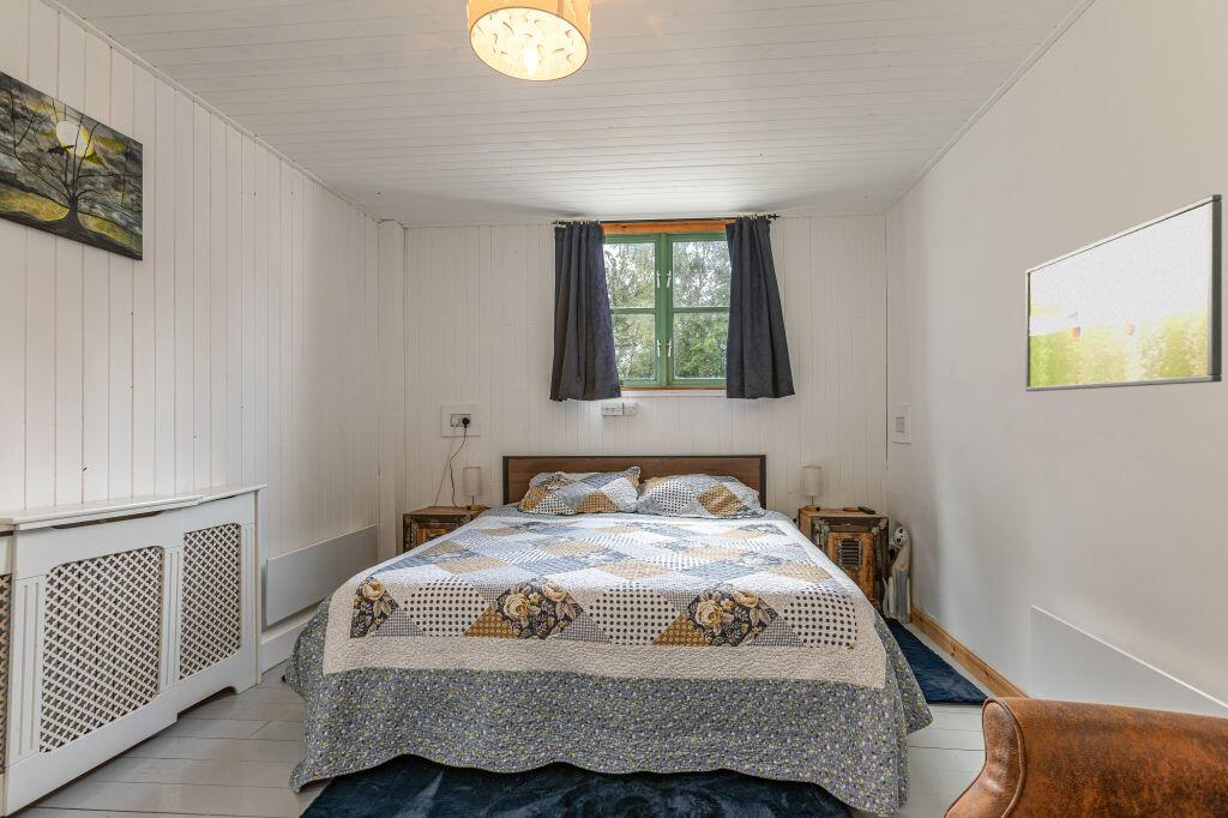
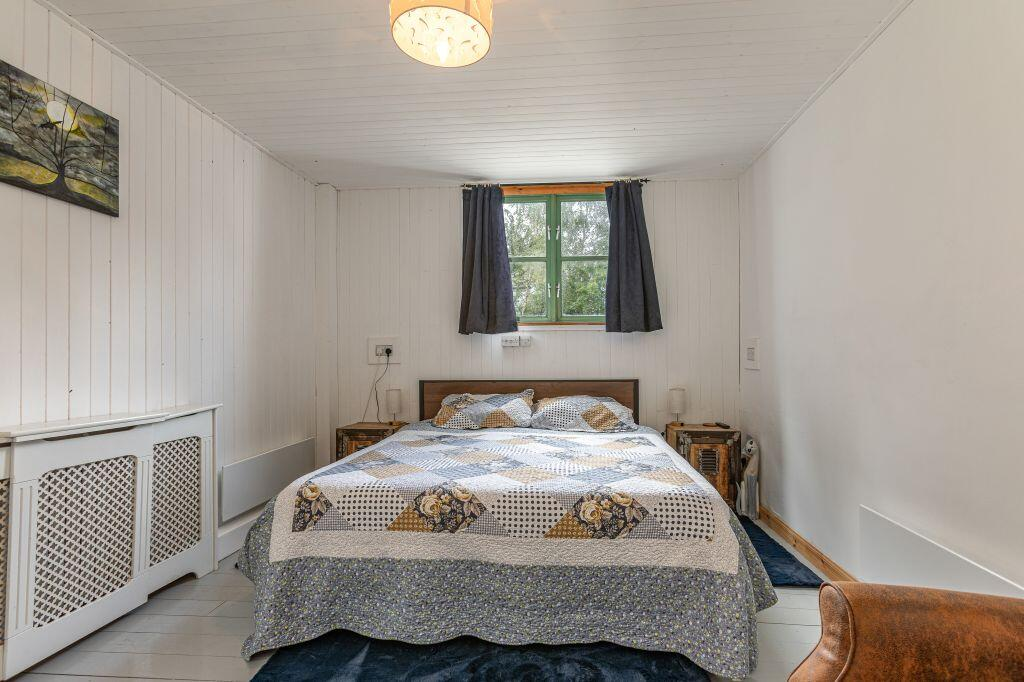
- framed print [1024,193,1223,392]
